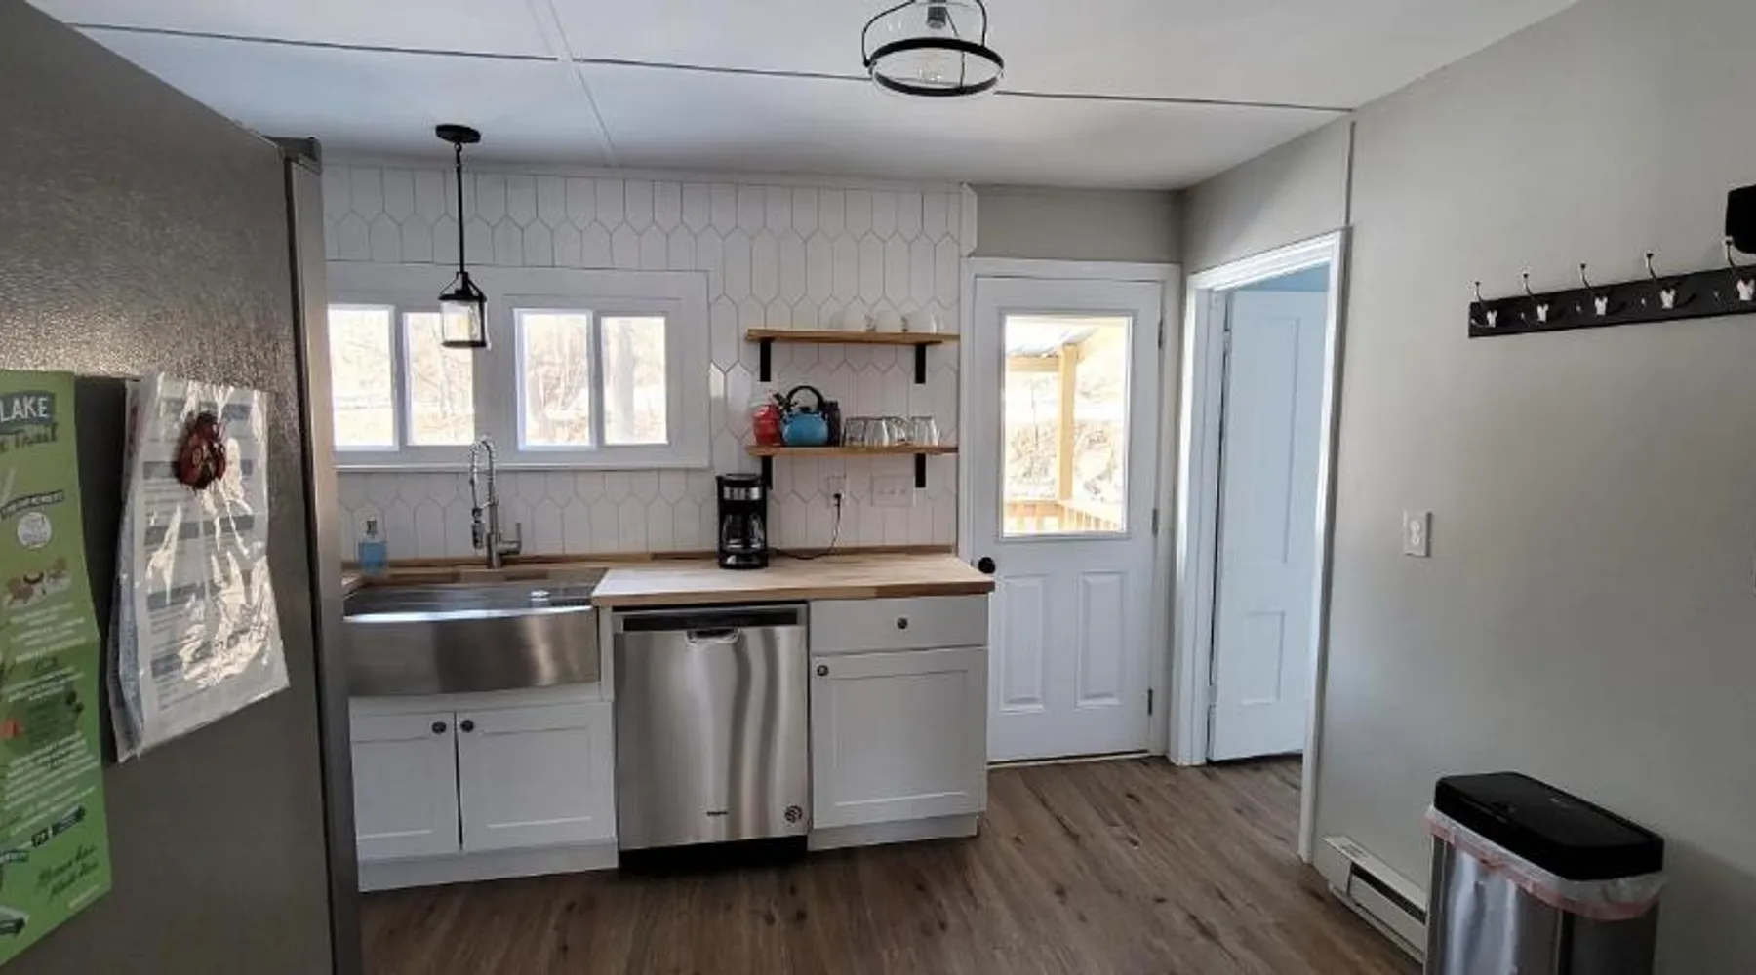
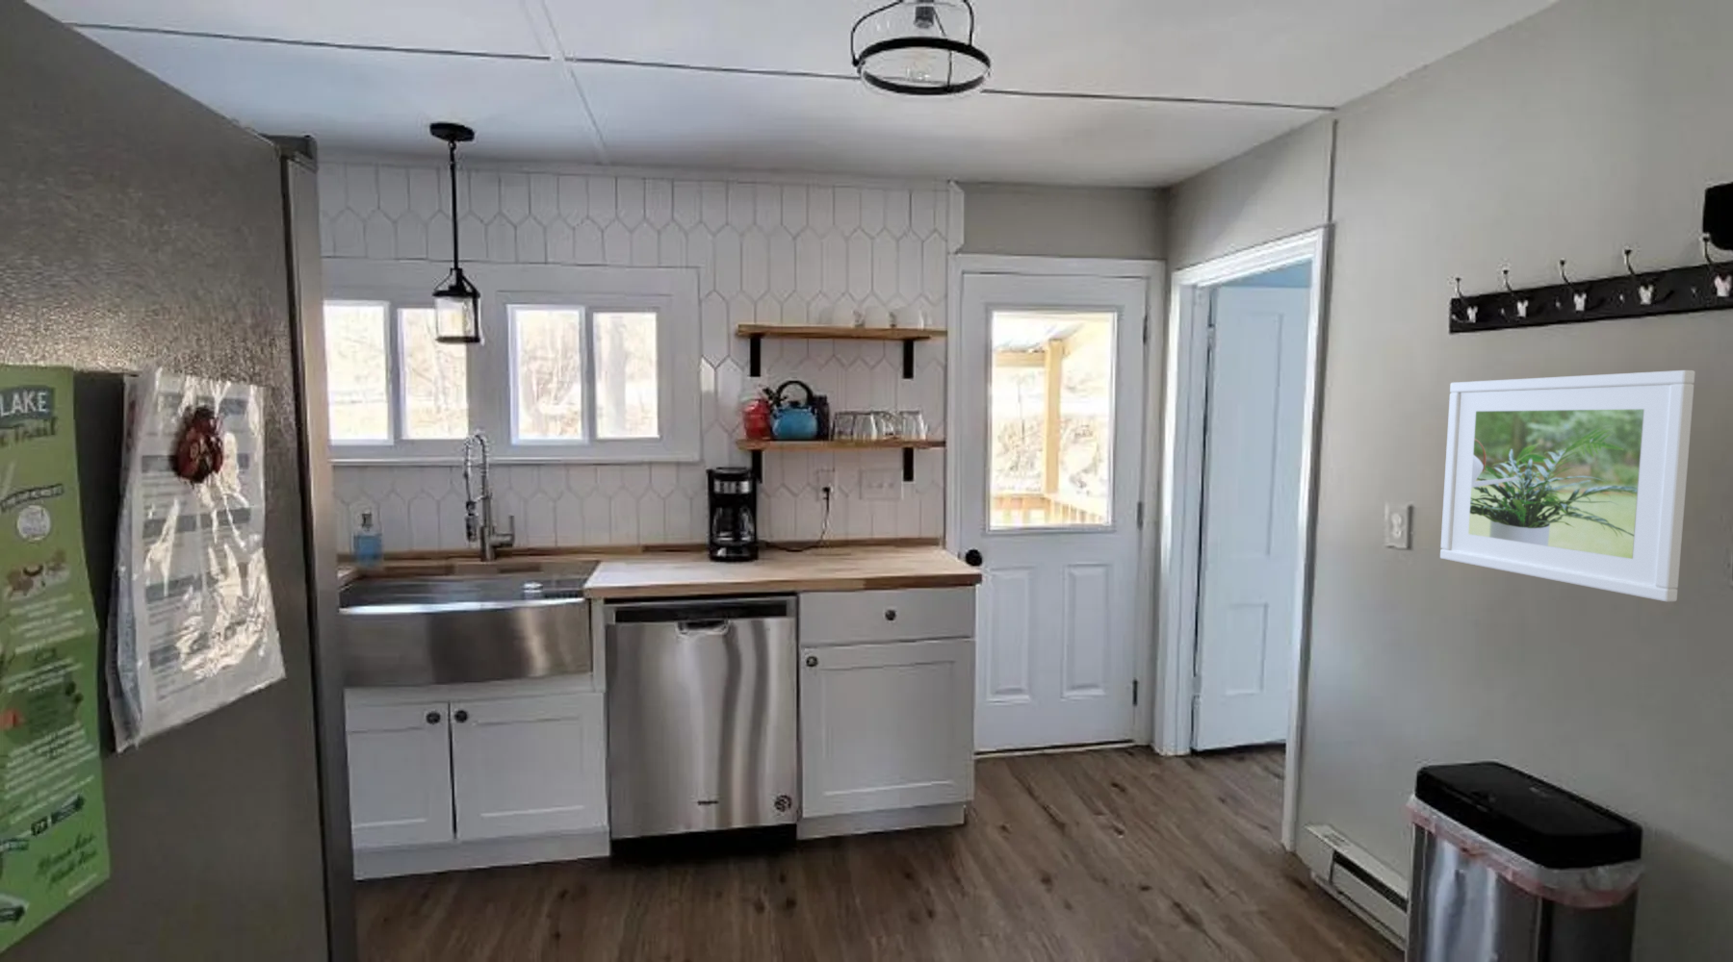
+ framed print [1439,370,1696,603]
